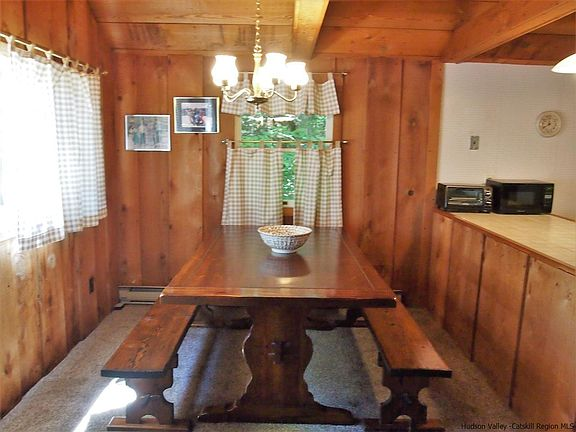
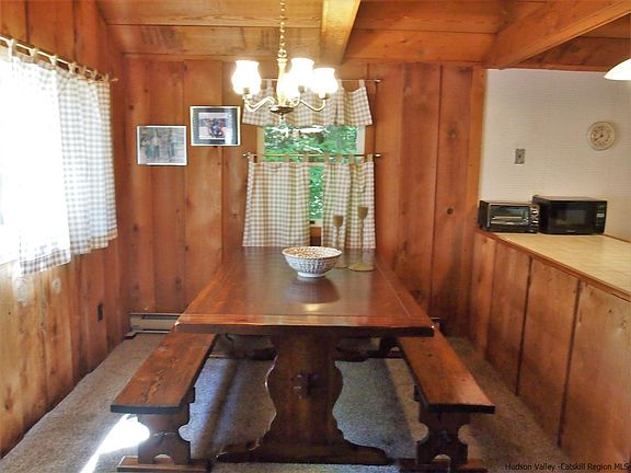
+ candlestick [332,205,375,272]
